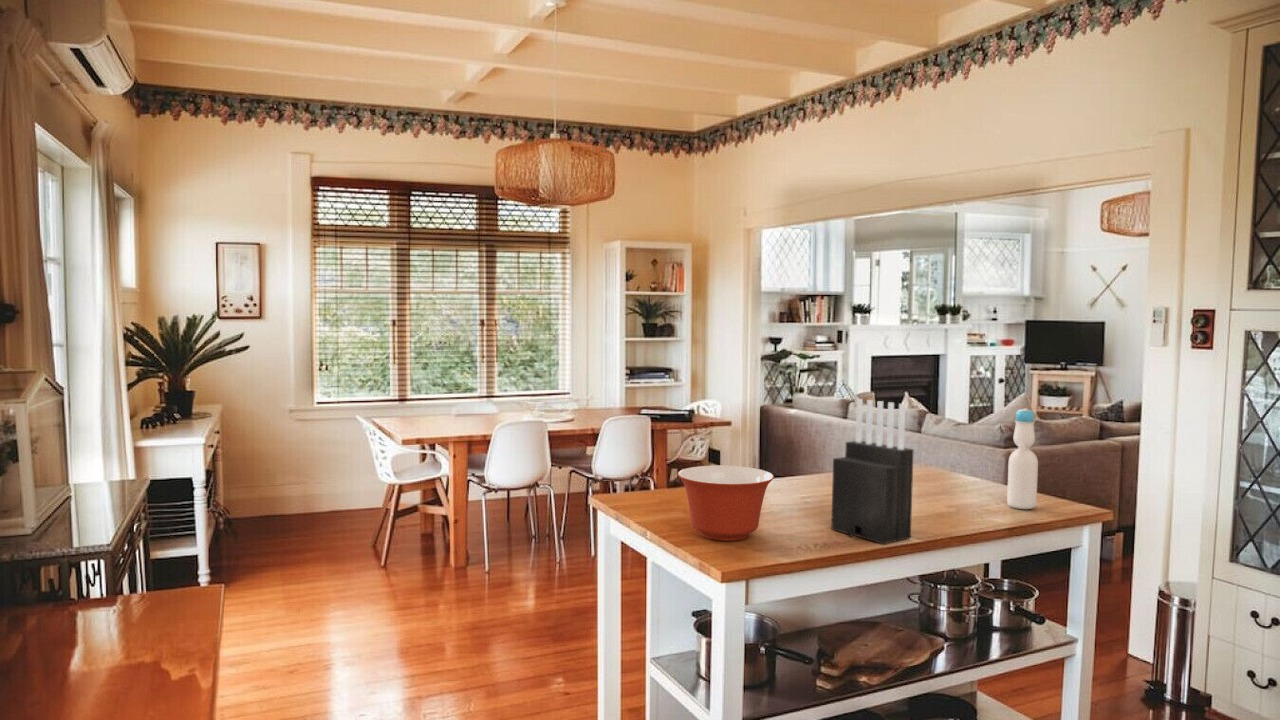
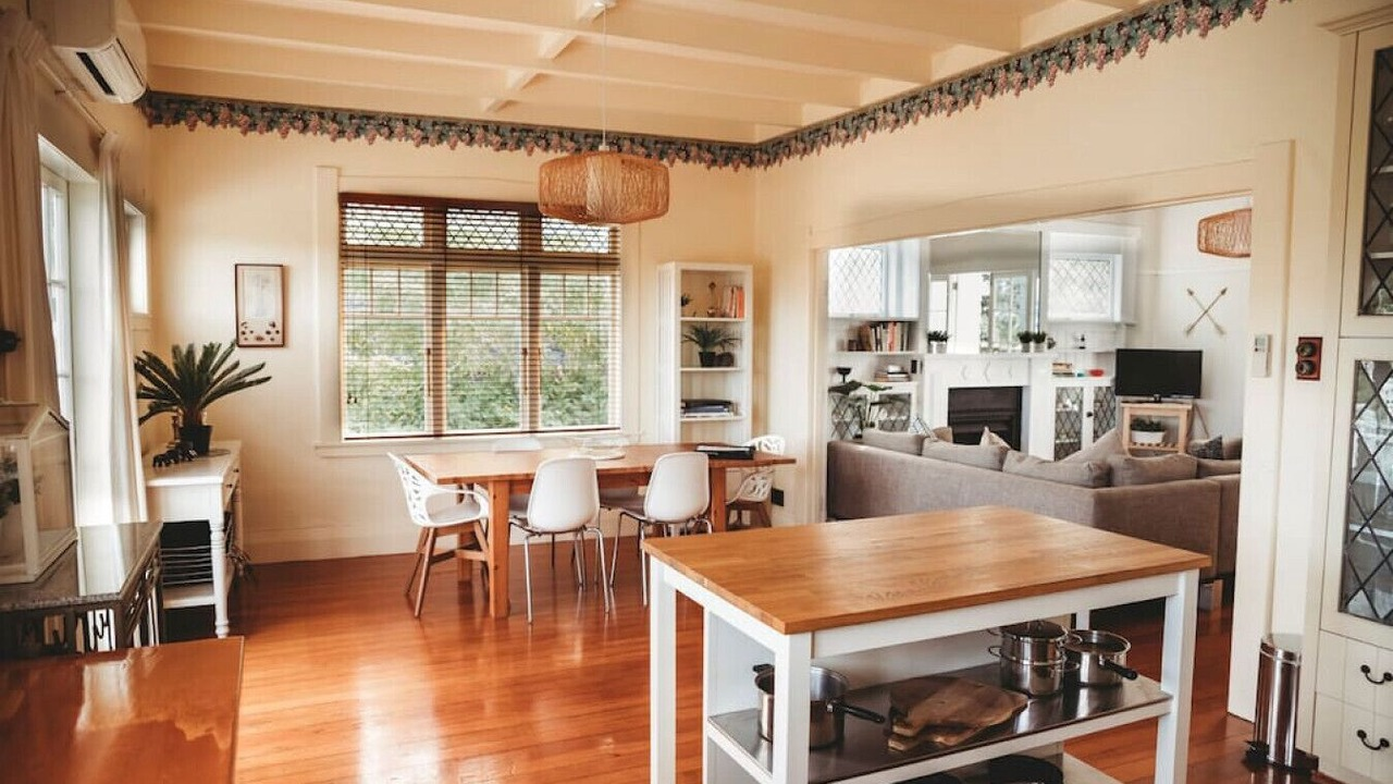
- bottle [1006,407,1039,510]
- knife block [830,398,915,545]
- mixing bowl [677,465,775,542]
